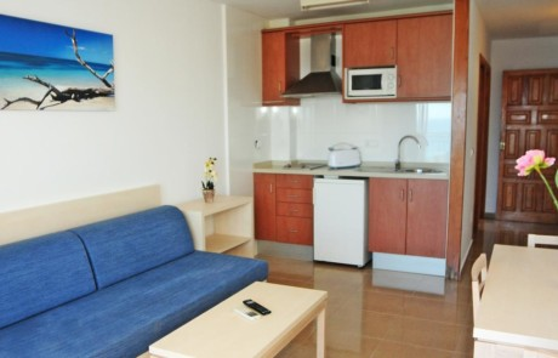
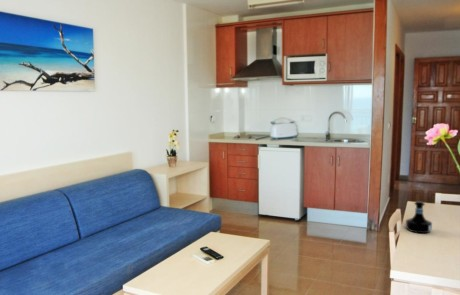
+ tequila bottle [405,200,433,234]
